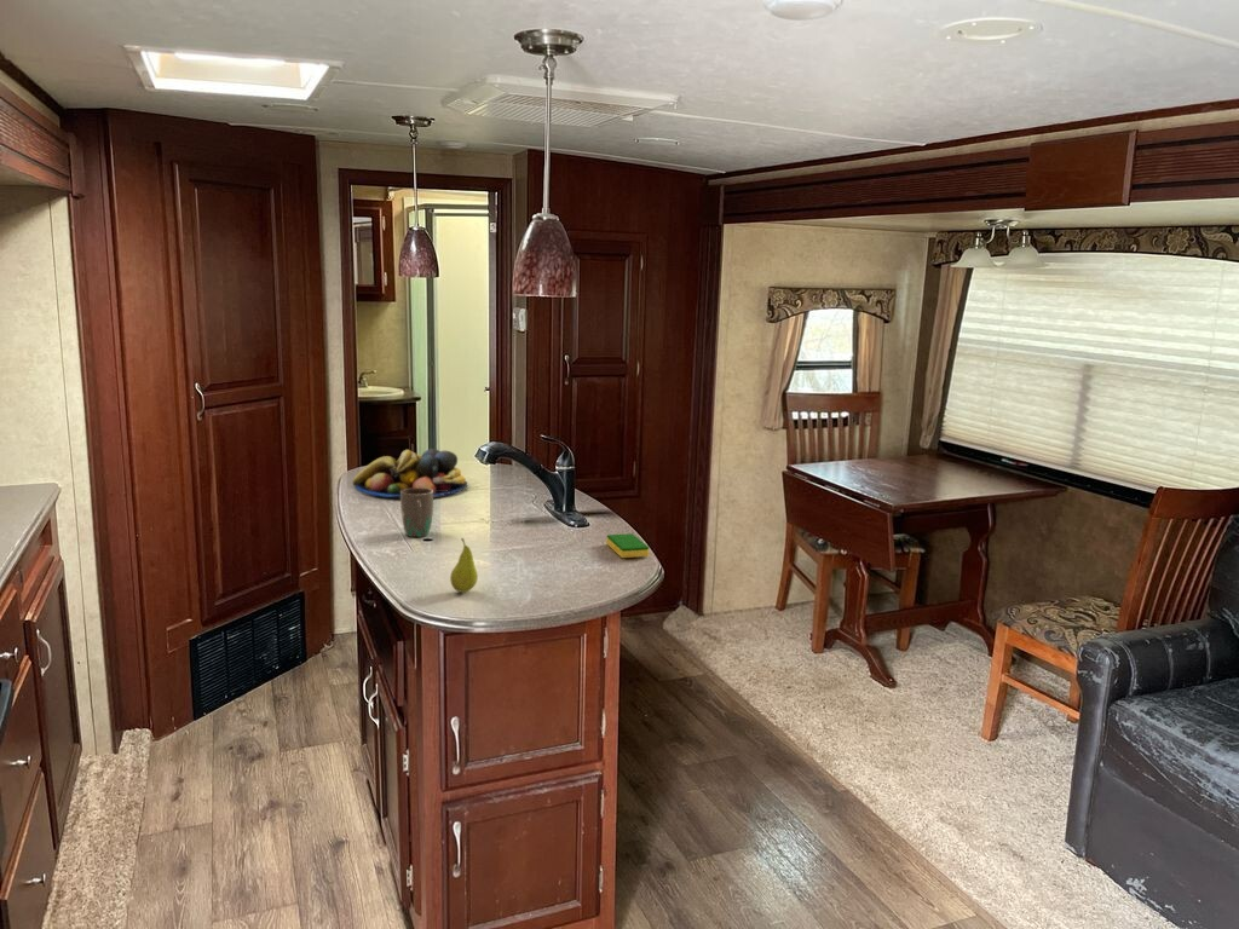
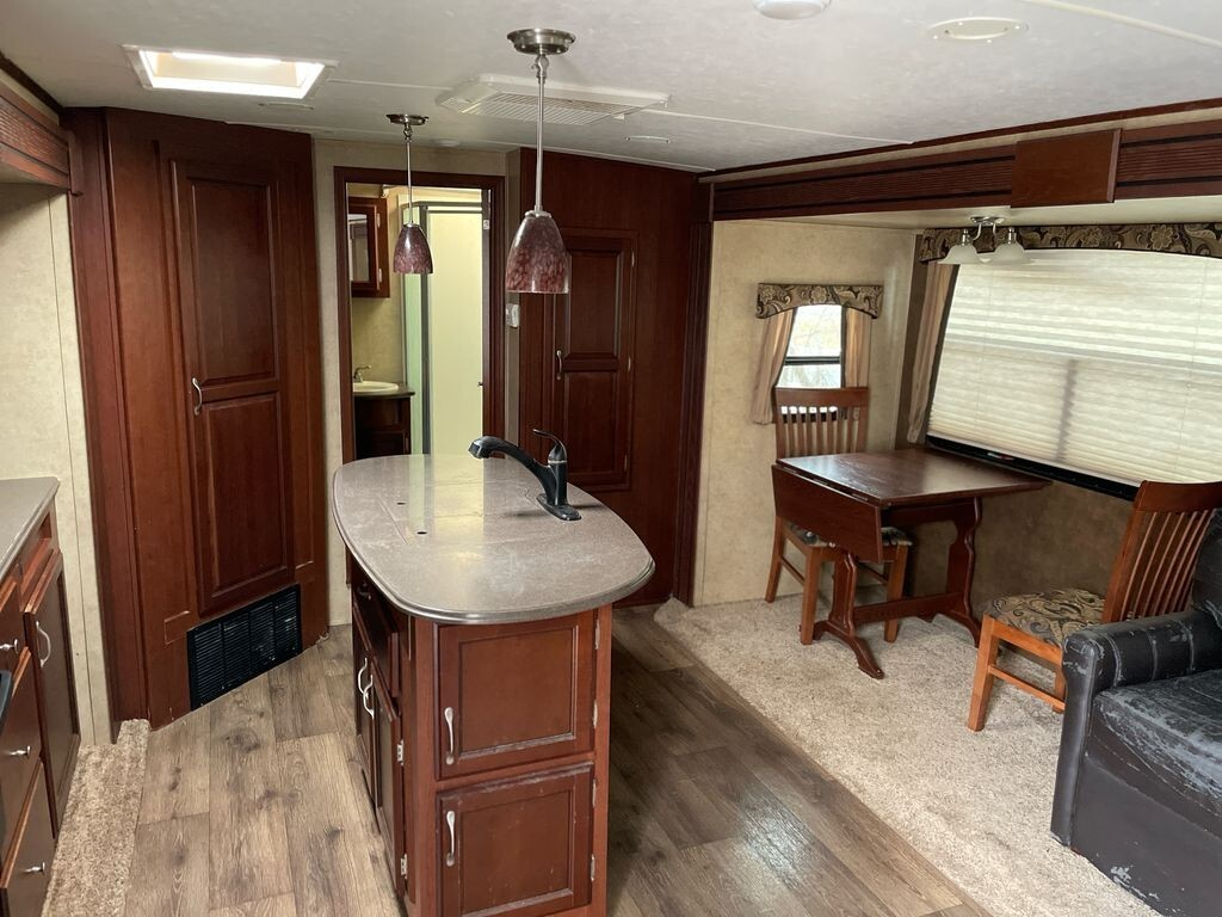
- fruit [449,537,479,594]
- mug [399,487,434,538]
- fruit bowl [352,448,468,498]
- dish sponge [606,532,650,559]
